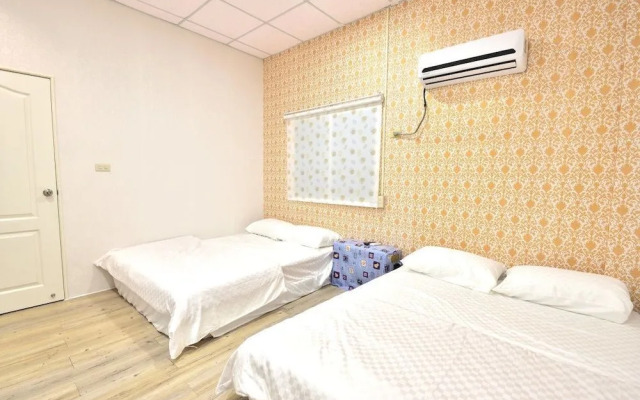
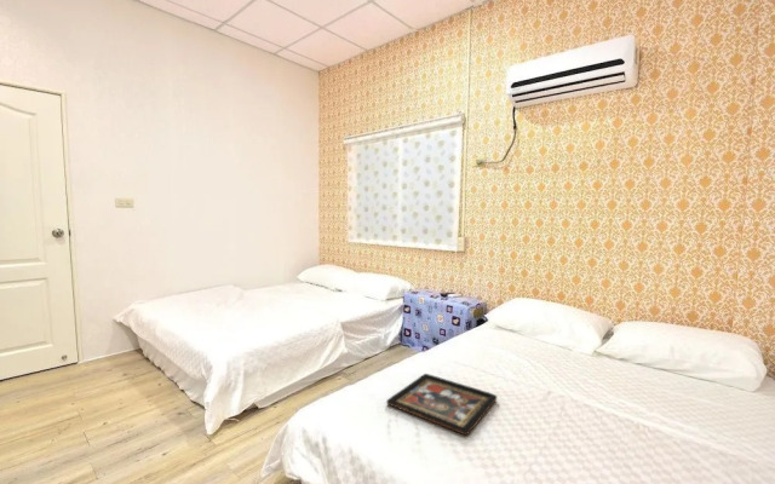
+ decorative tray [385,373,498,437]
